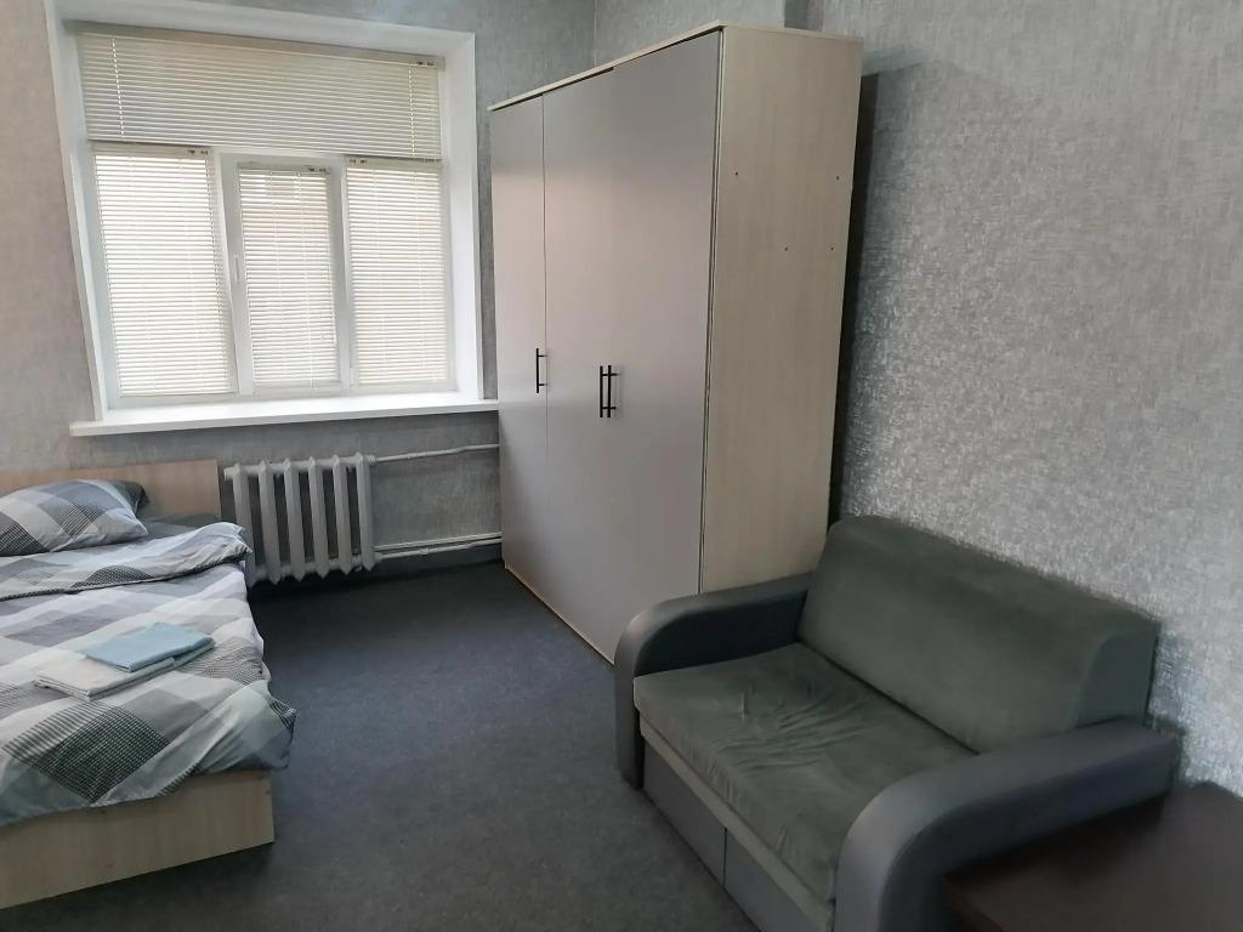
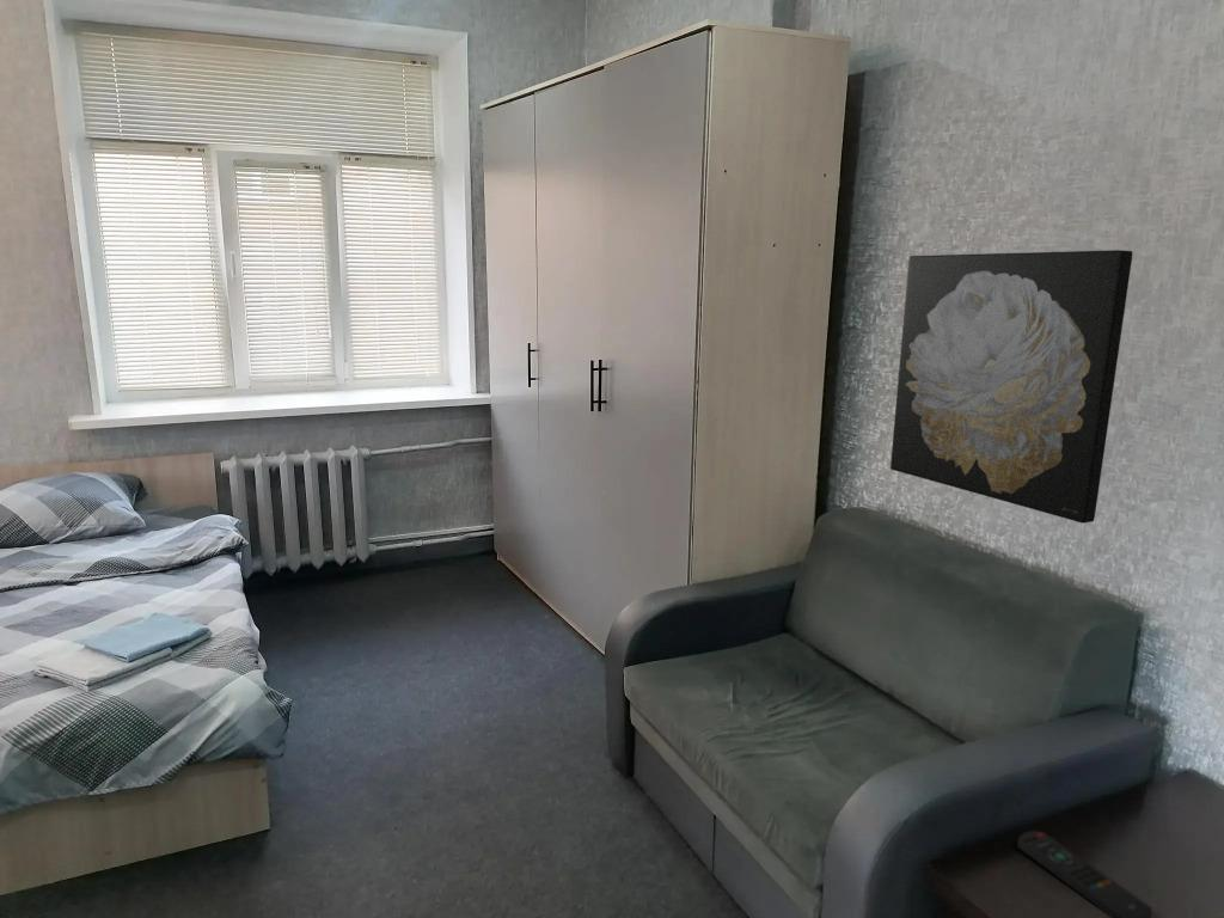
+ wall art [889,249,1133,525]
+ remote control [1016,830,1153,918]
